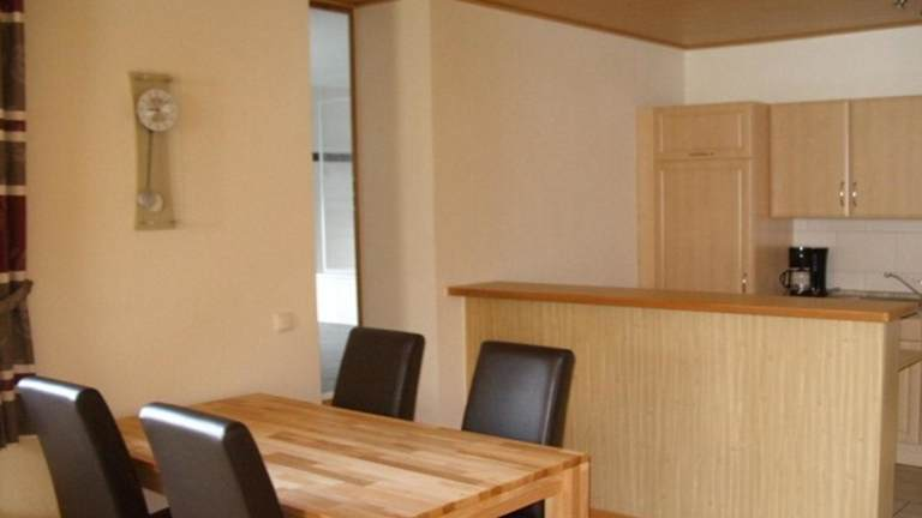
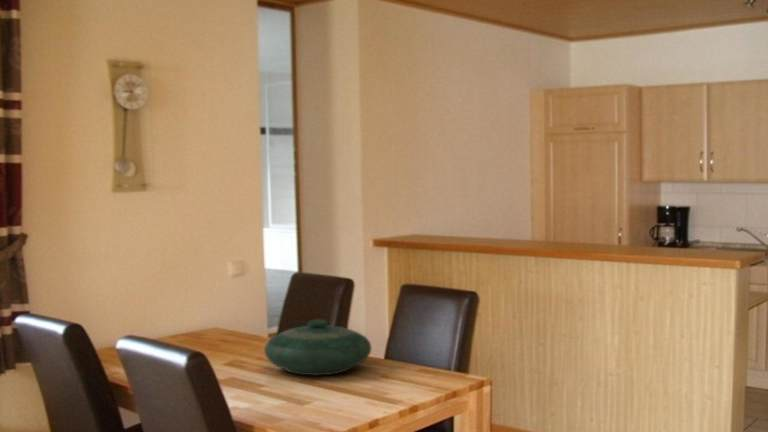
+ decorative bowl [263,319,373,377]
